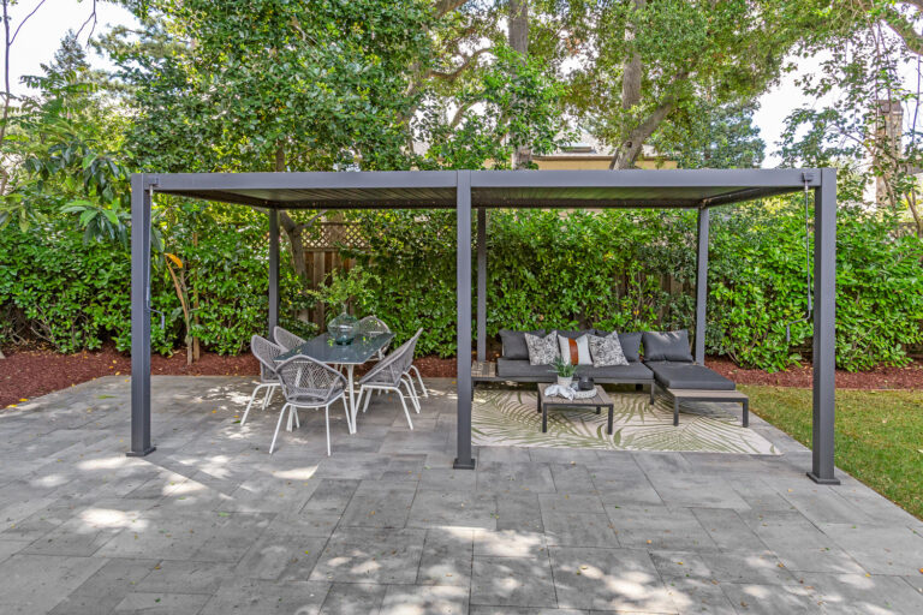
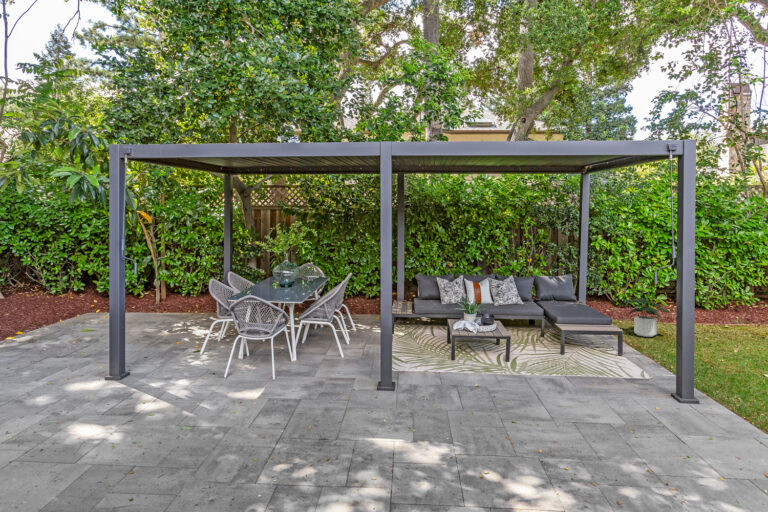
+ potted plant [623,297,673,338]
